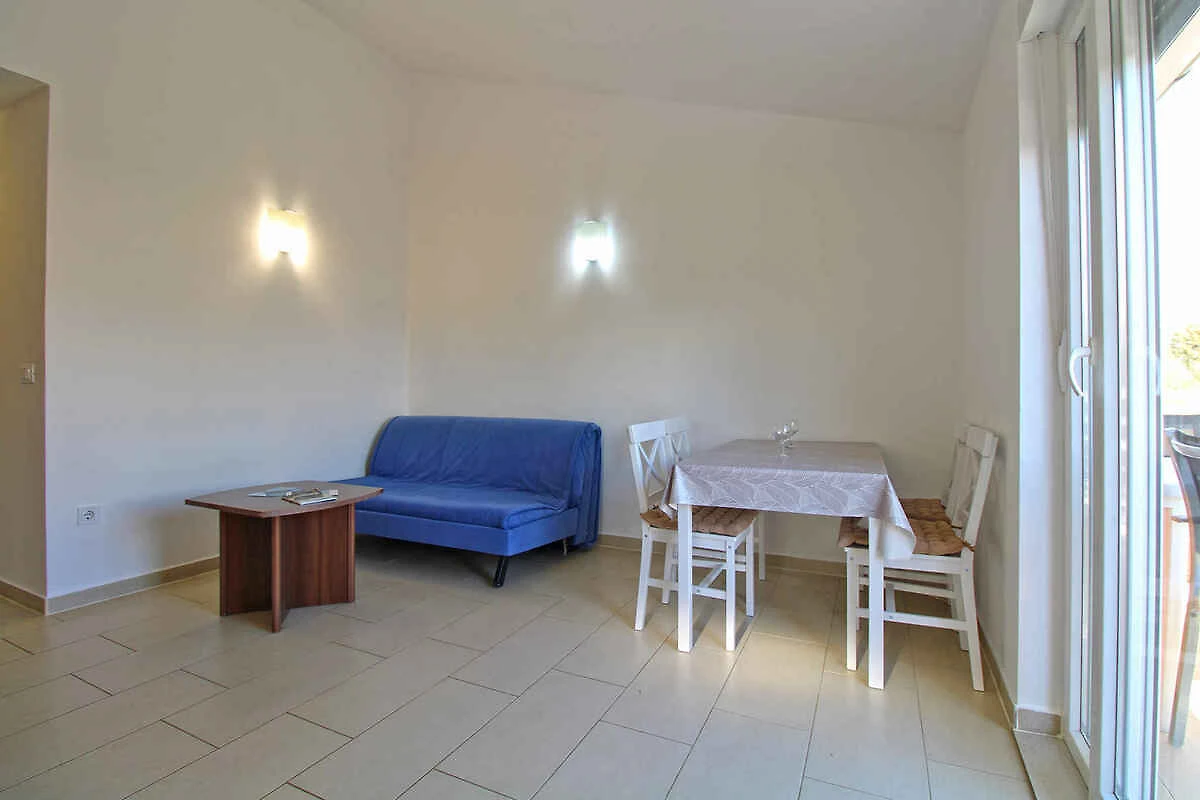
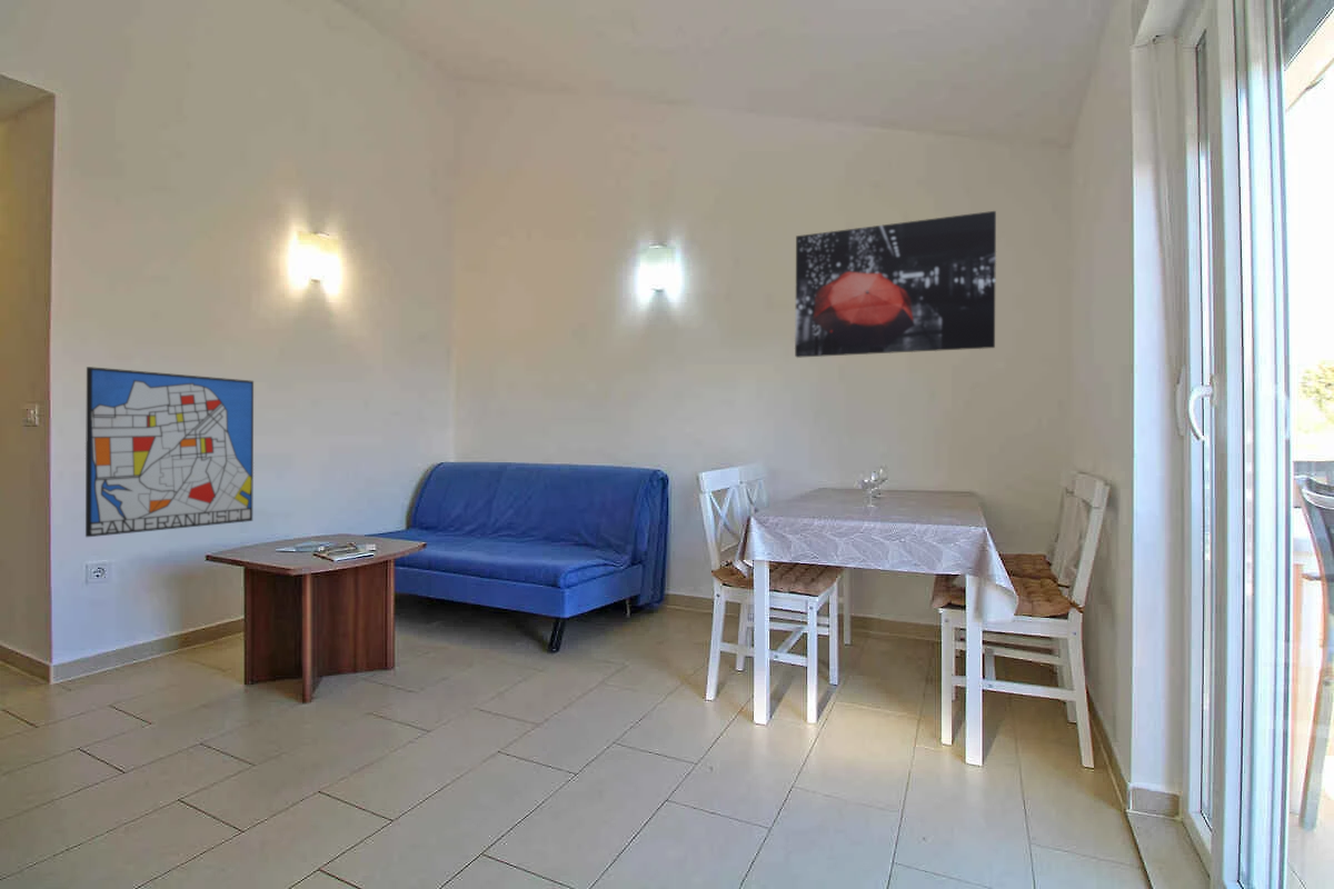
+ wall art [794,210,997,359]
+ wall art [84,366,255,538]
